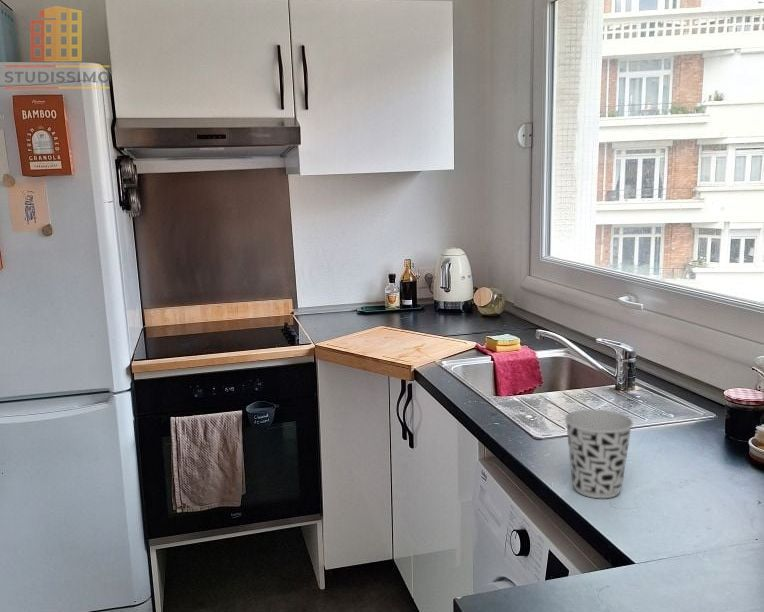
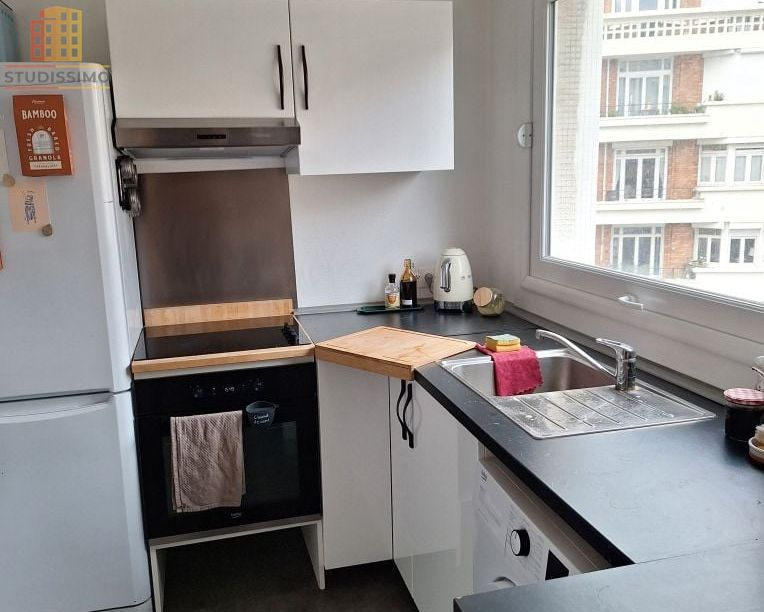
- cup [564,408,634,499]
